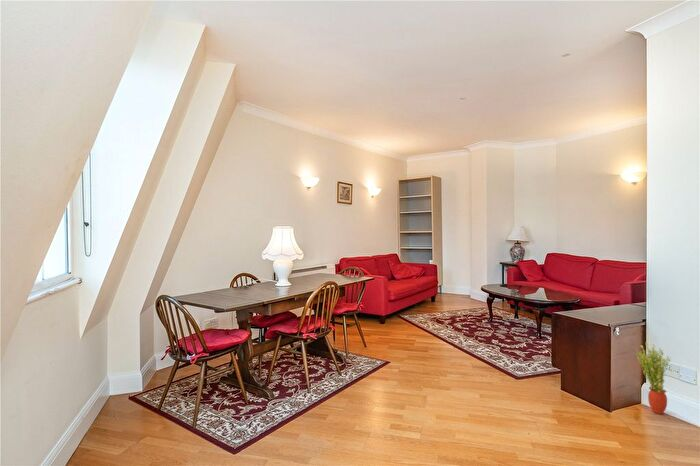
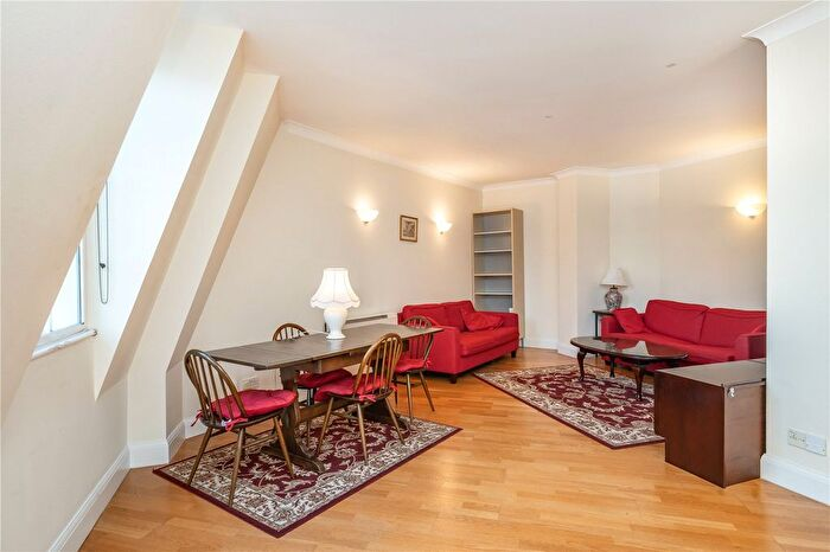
- potted plant [636,341,672,415]
